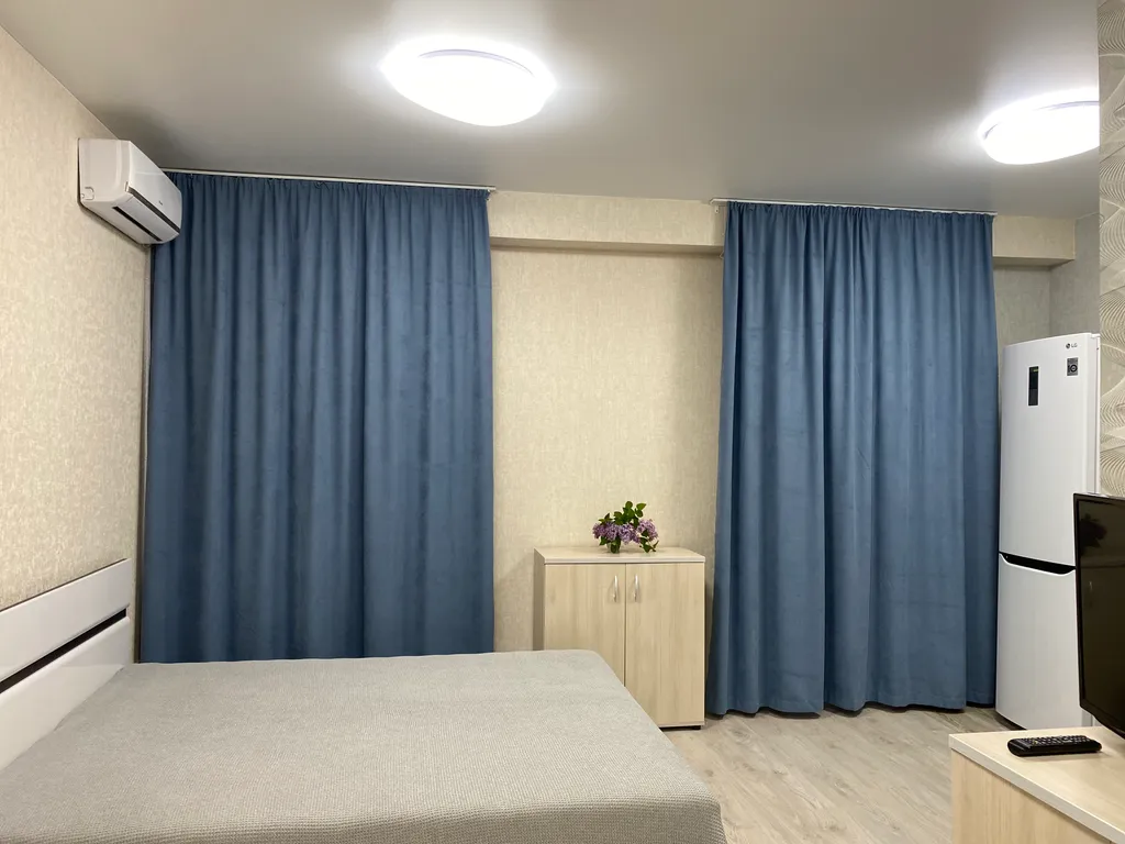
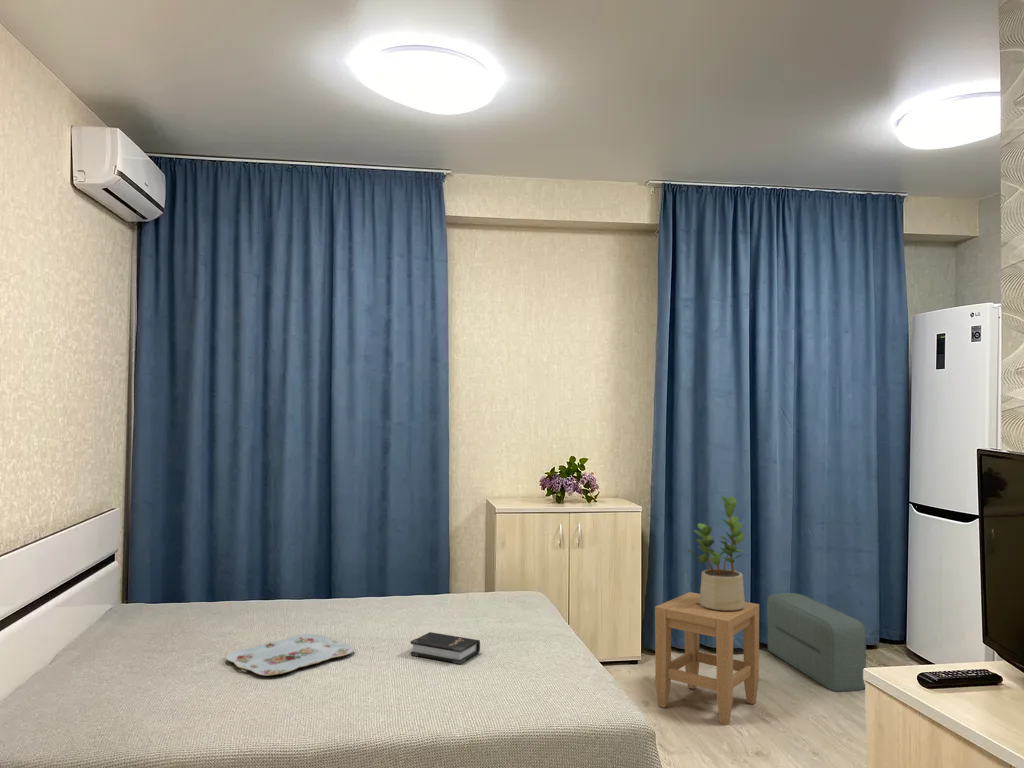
+ potted plant [685,495,746,610]
+ pouf [766,592,867,693]
+ stool [654,591,760,726]
+ serving tray [225,633,356,677]
+ hardback book [410,631,481,665]
